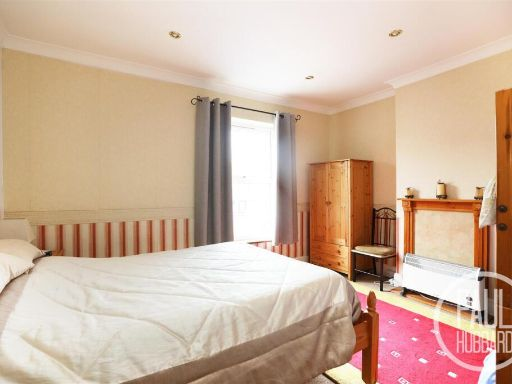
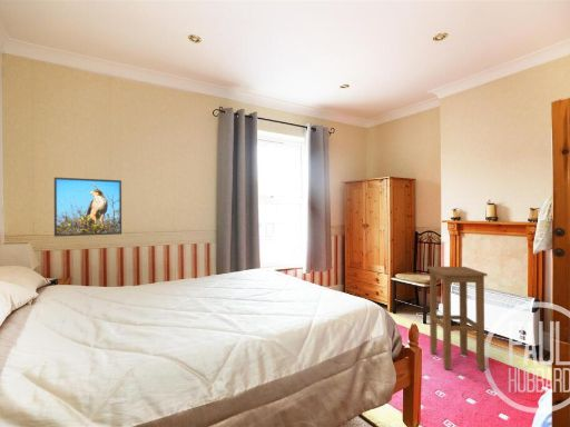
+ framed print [53,177,122,238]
+ stool [426,266,489,371]
